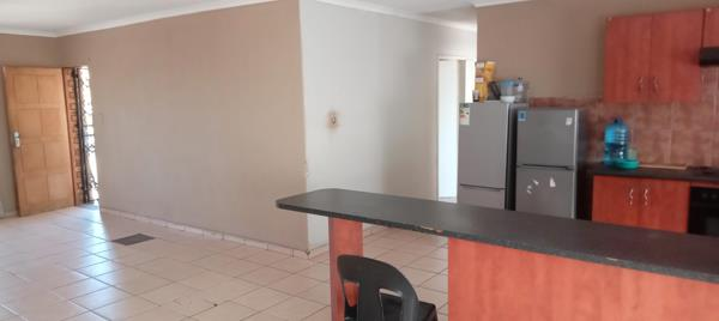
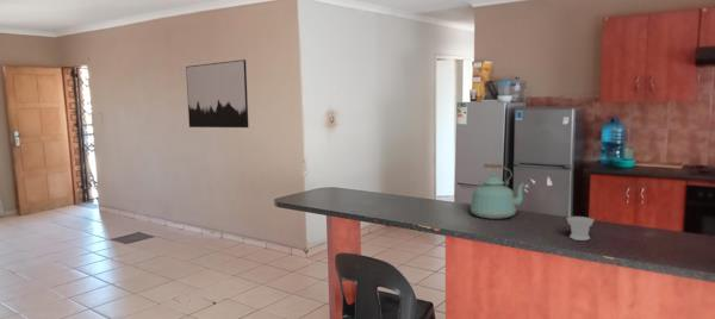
+ wall art [185,58,249,129]
+ kettle [470,162,527,220]
+ cup [566,215,595,242]
